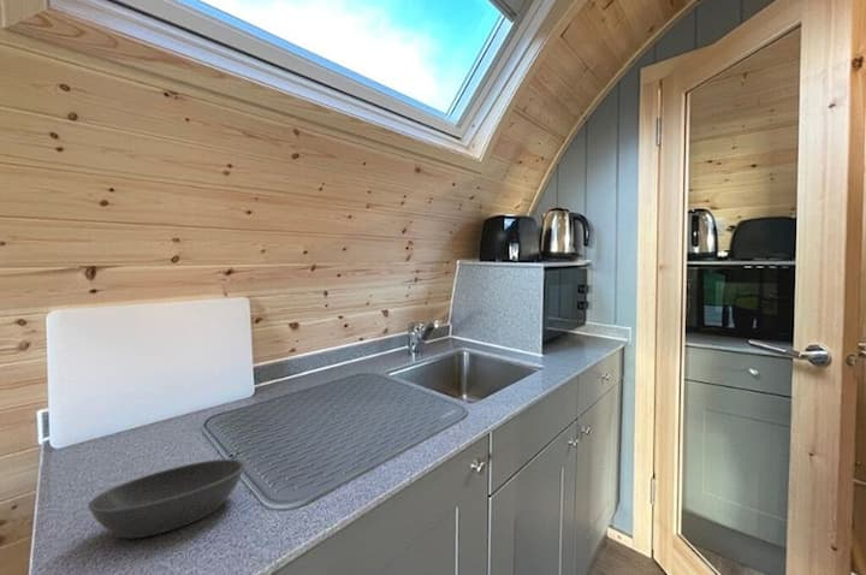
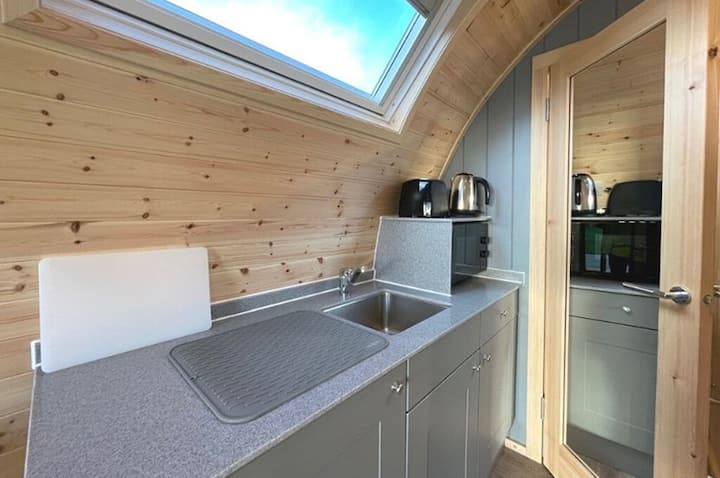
- bowl [87,458,245,539]
